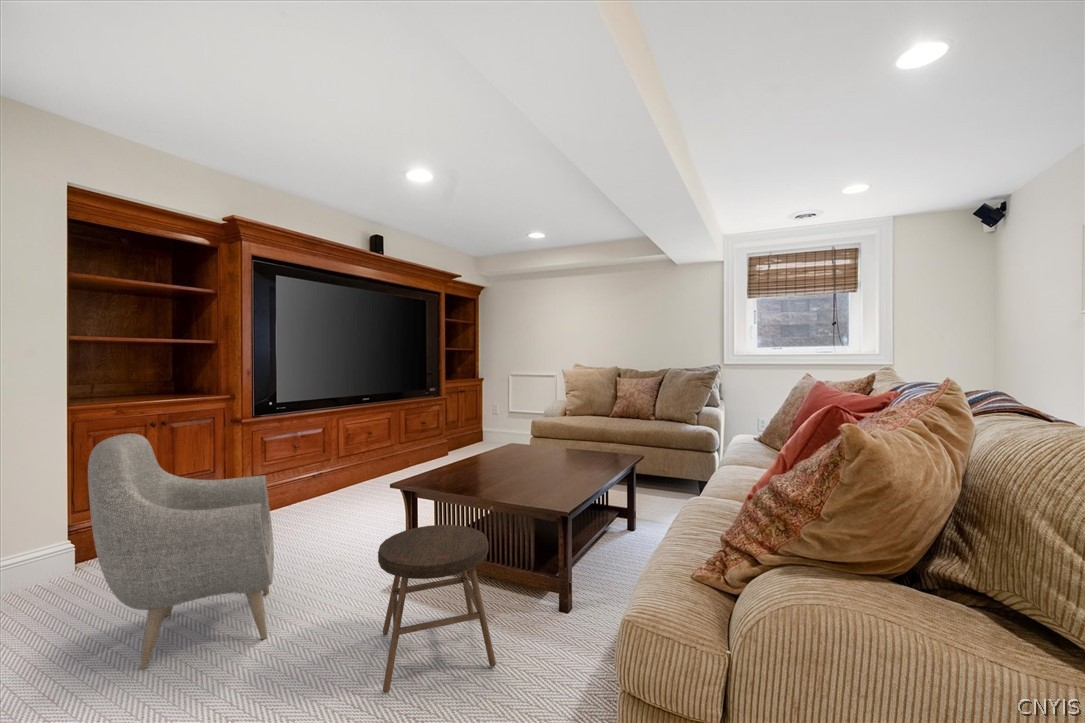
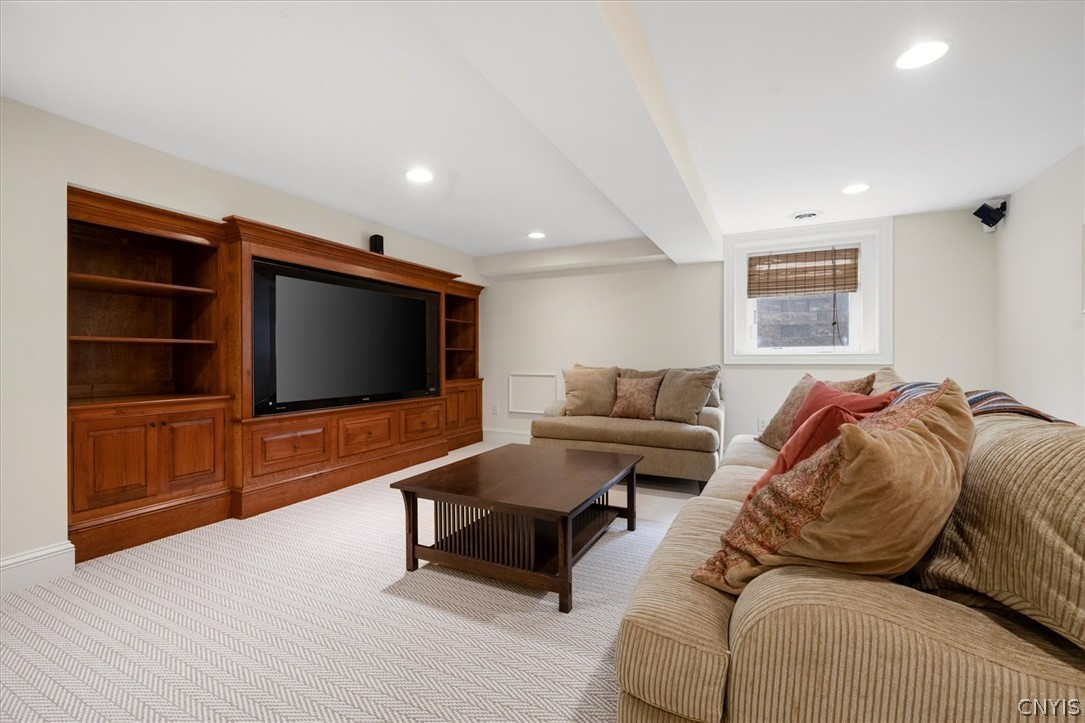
- stool [377,524,497,694]
- armchair [87,433,275,670]
